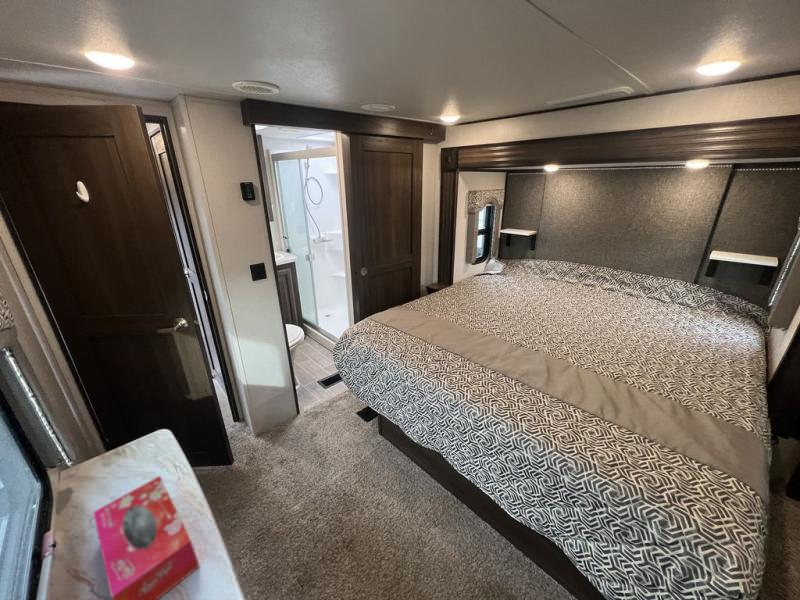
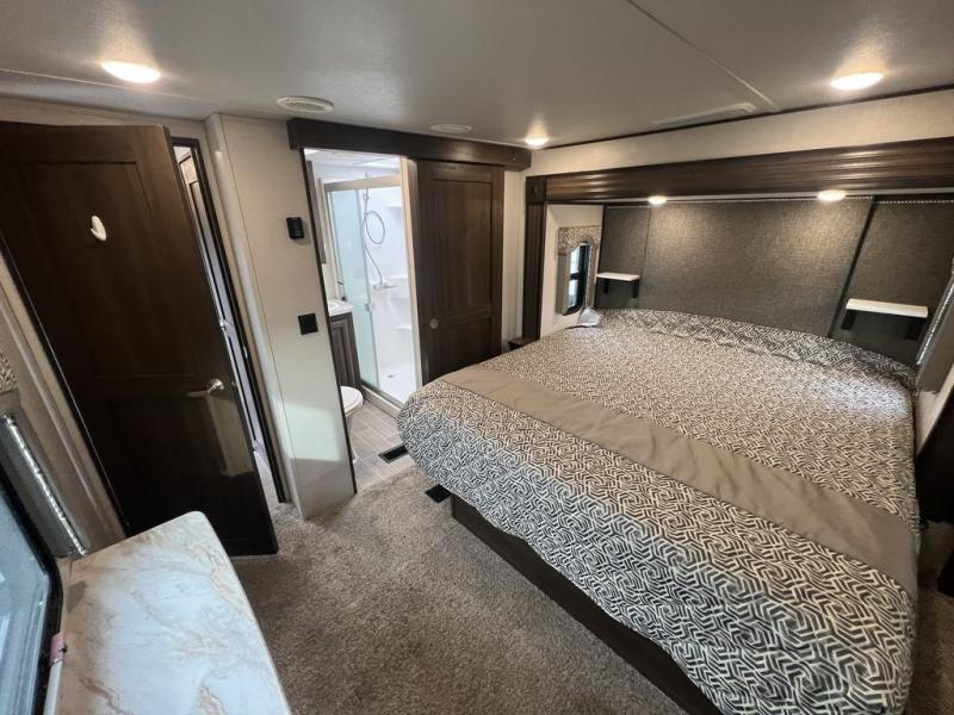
- tissue box [92,475,201,600]
